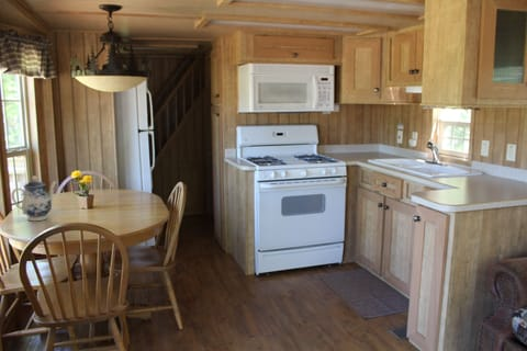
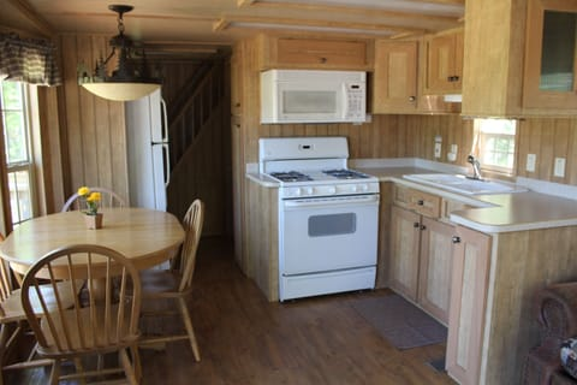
- teapot [10,174,57,222]
